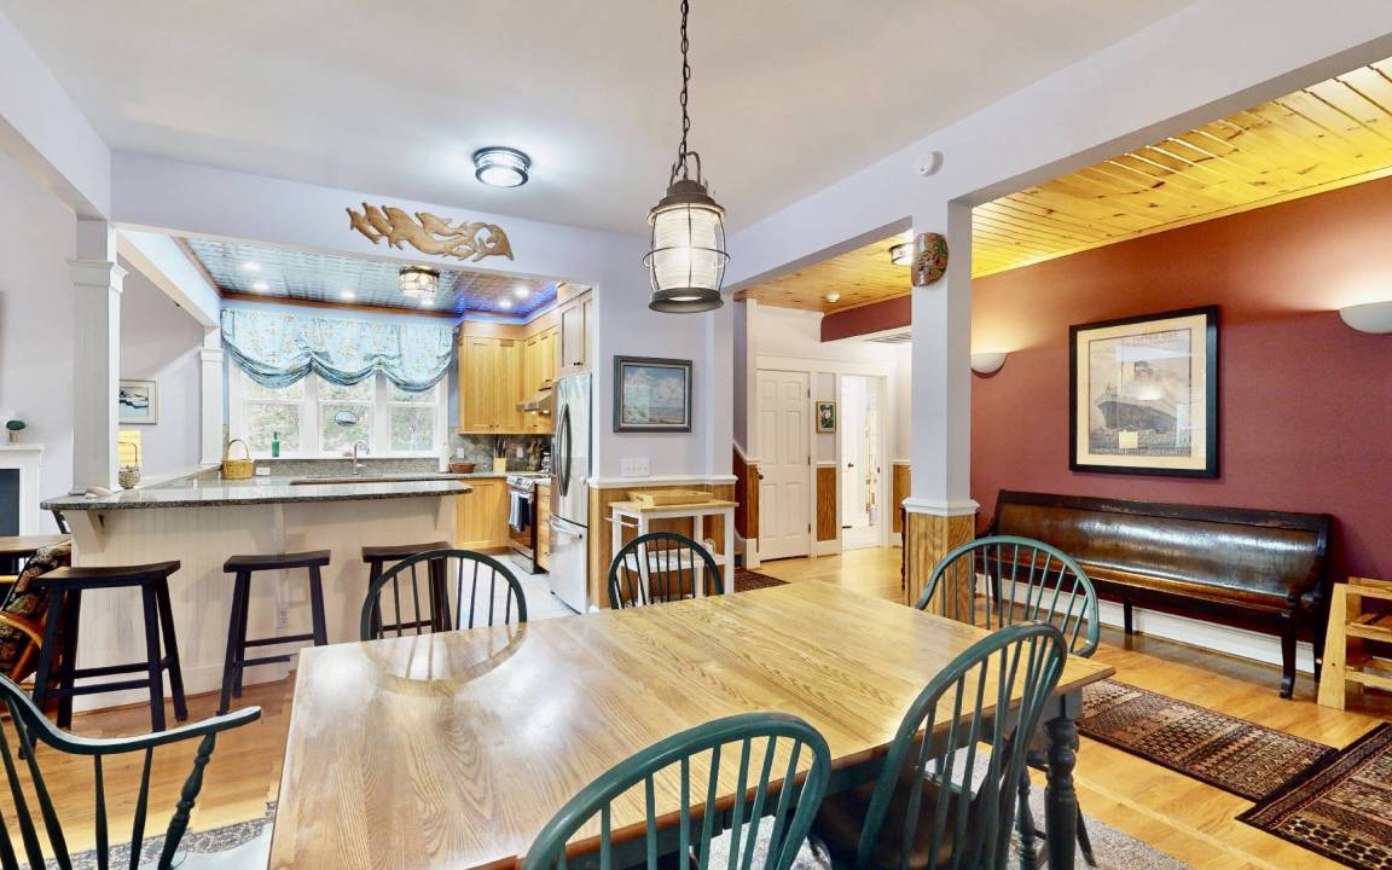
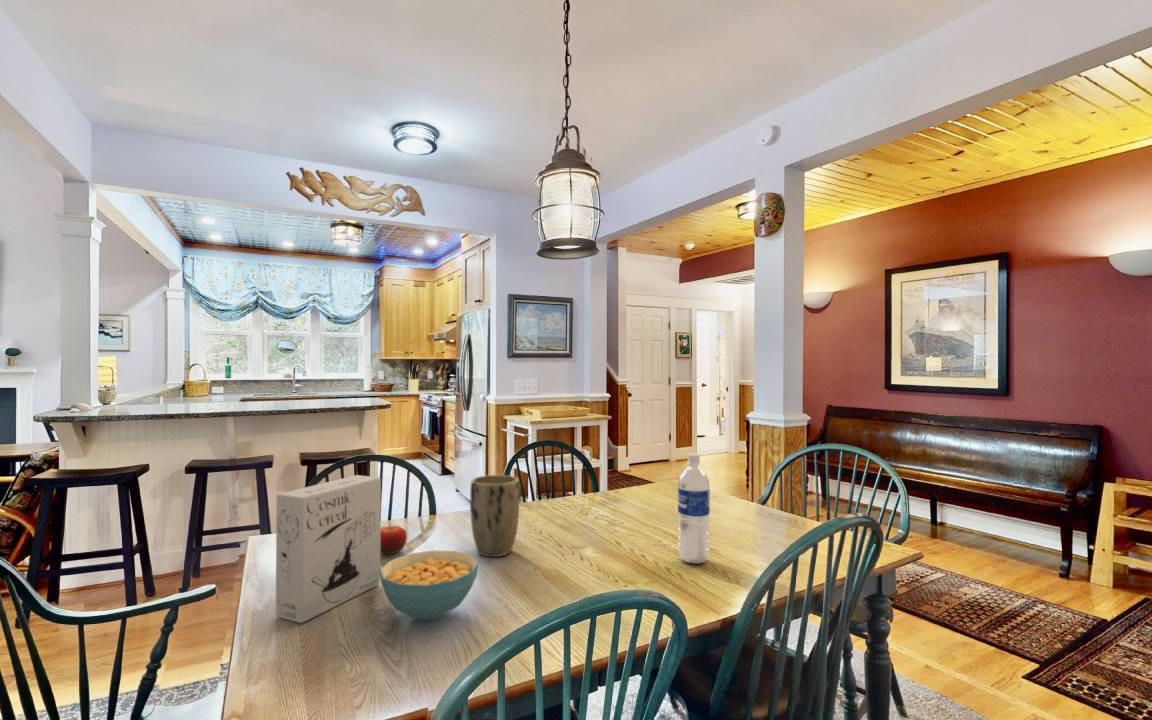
+ cereal bowl [379,549,479,621]
+ fruit [380,522,408,556]
+ cereal box [275,474,382,624]
+ plant pot [469,474,520,558]
+ water bottle [677,452,711,565]
